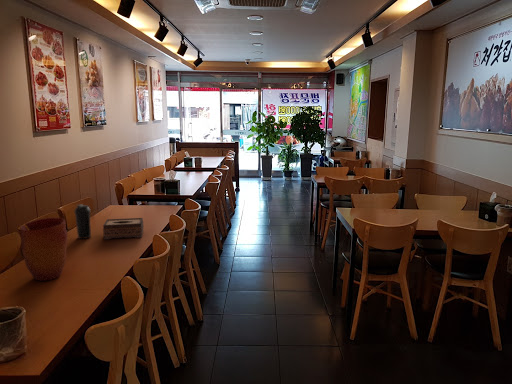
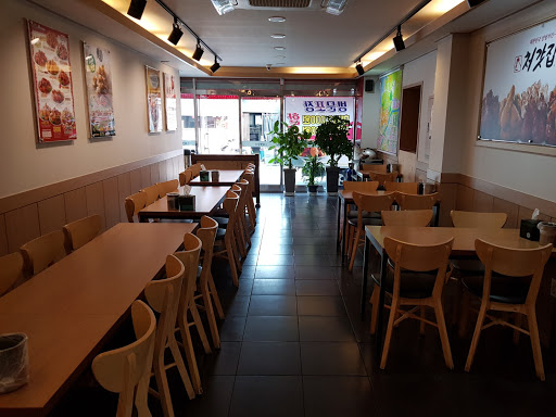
- tissue box [102,217,145,240]
- vase [19,217,68,282]
- water bottle [73,203,92,240]
